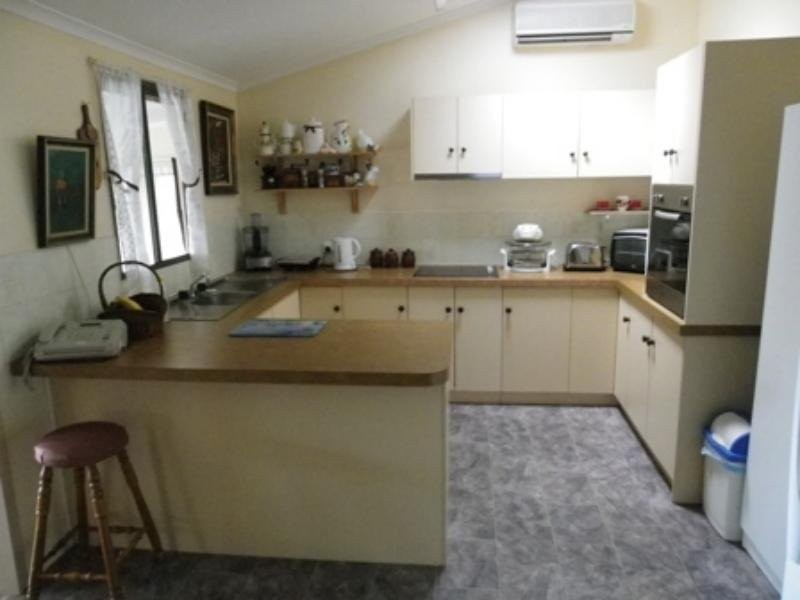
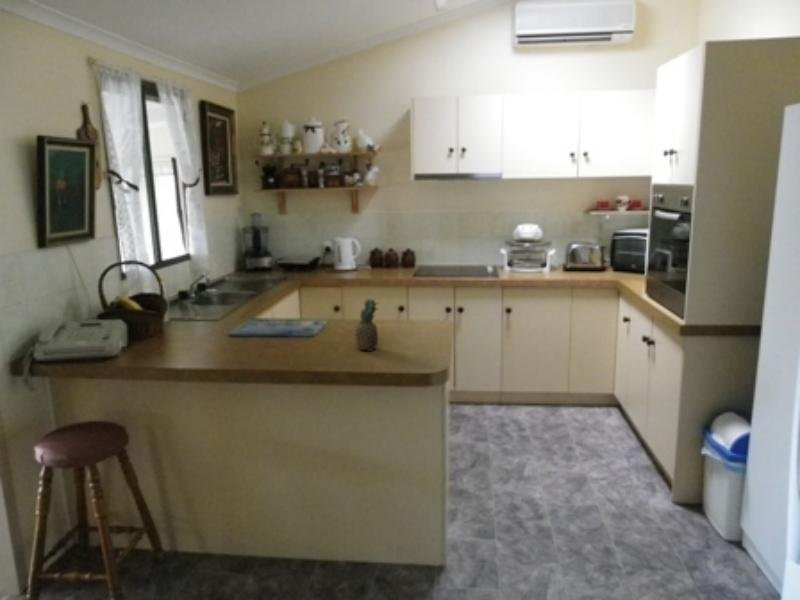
+ fruit [353,296,379,352]
